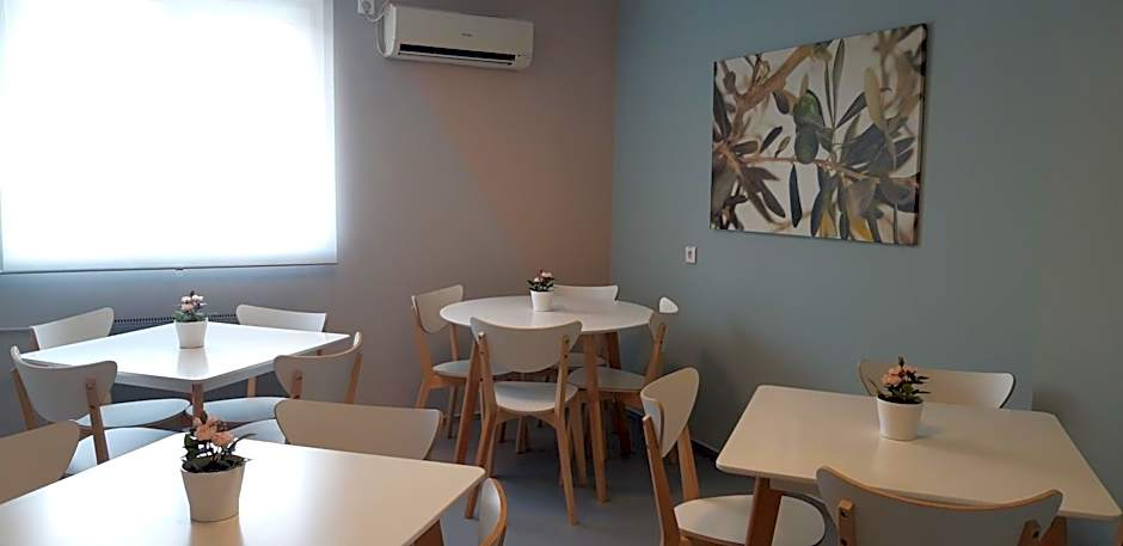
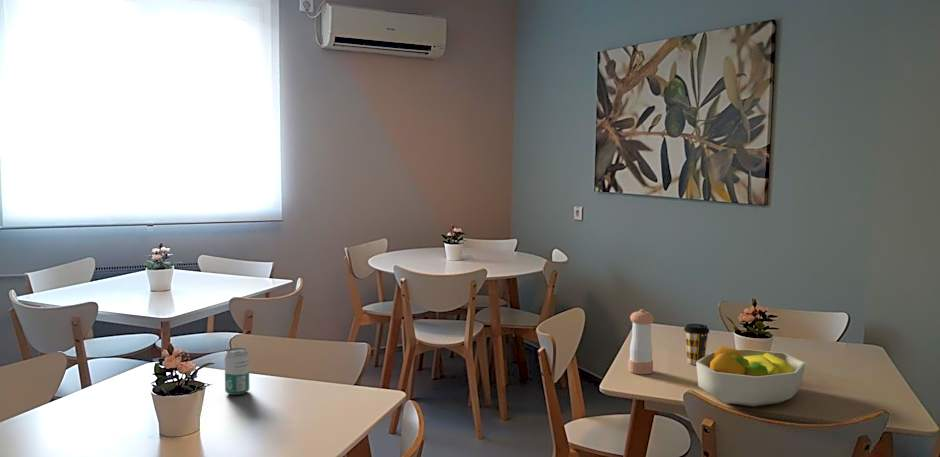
+ coffee cup [683,323,710,366]
+ pepper shaker [627,308,655,375]
+ beverage can [224,347,250,396]
+ fruit bowl [695,345,806,407]
